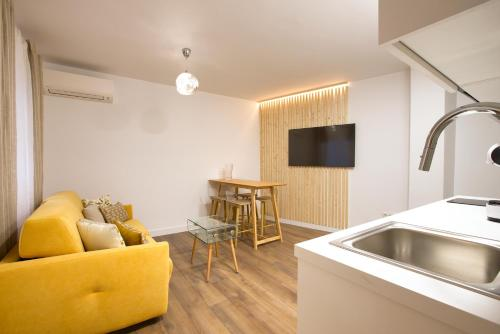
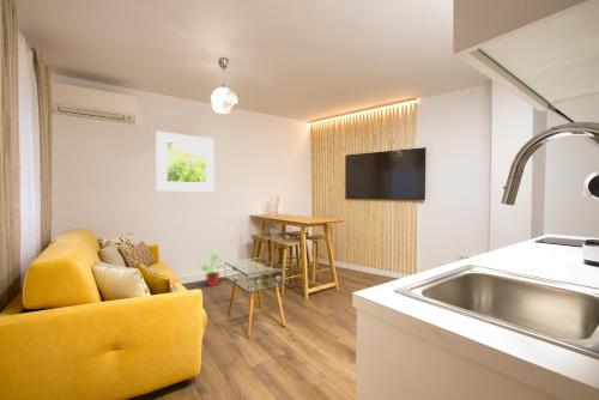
+ potted plant [198,247,225,287]
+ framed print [155,131,216,193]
